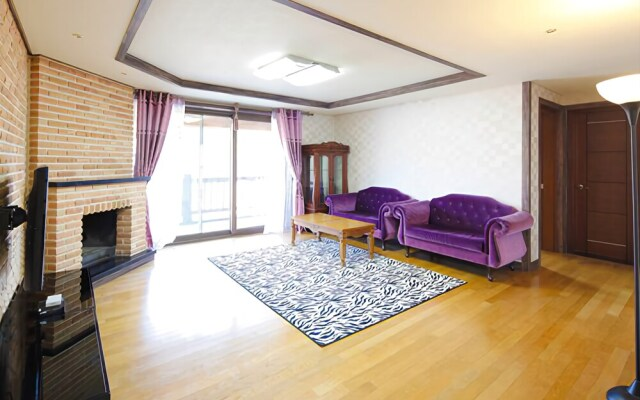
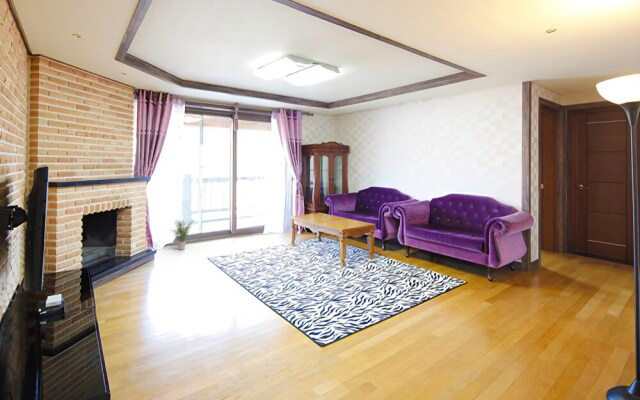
+ potted plant [168,218,195,251]
